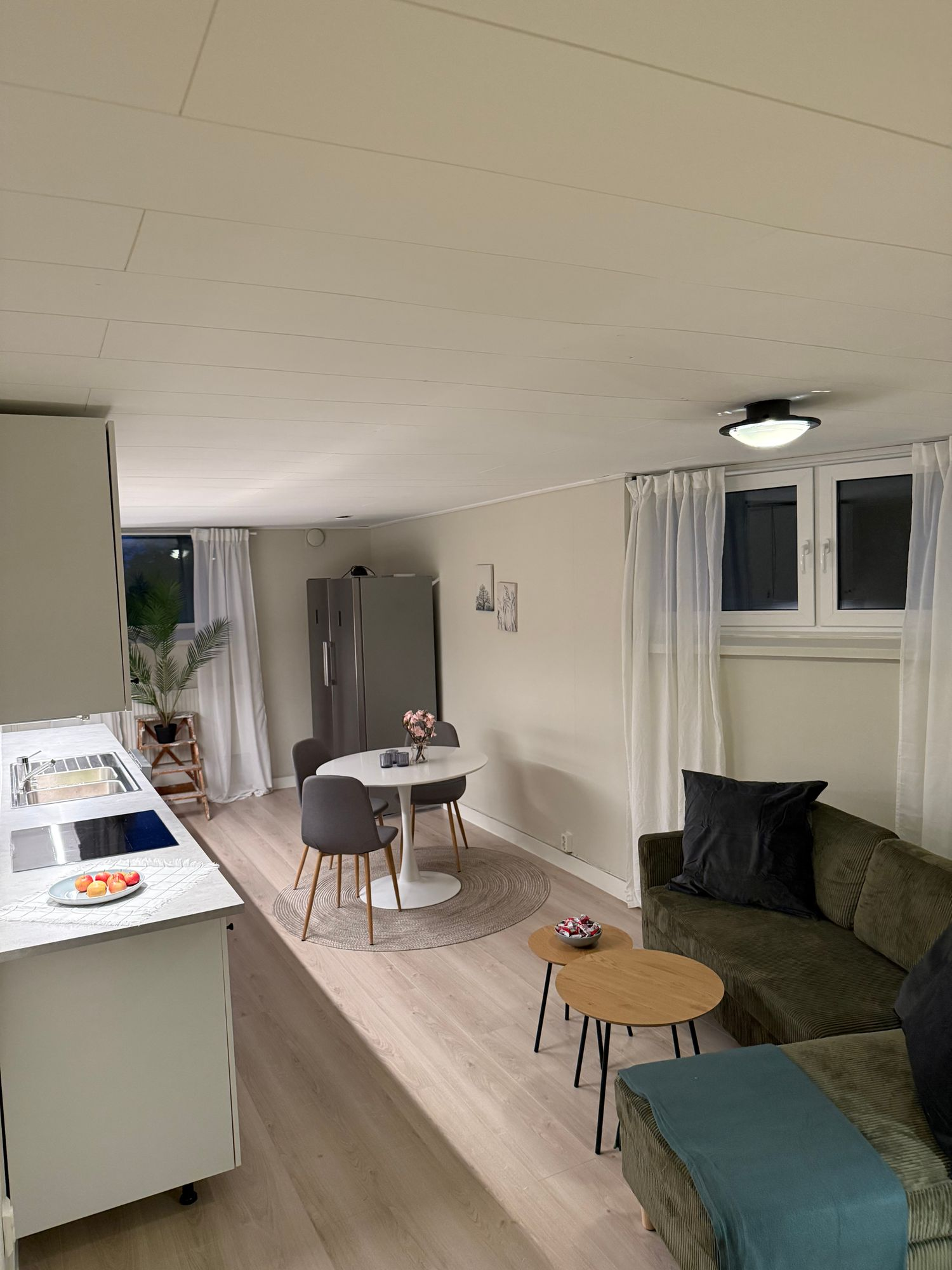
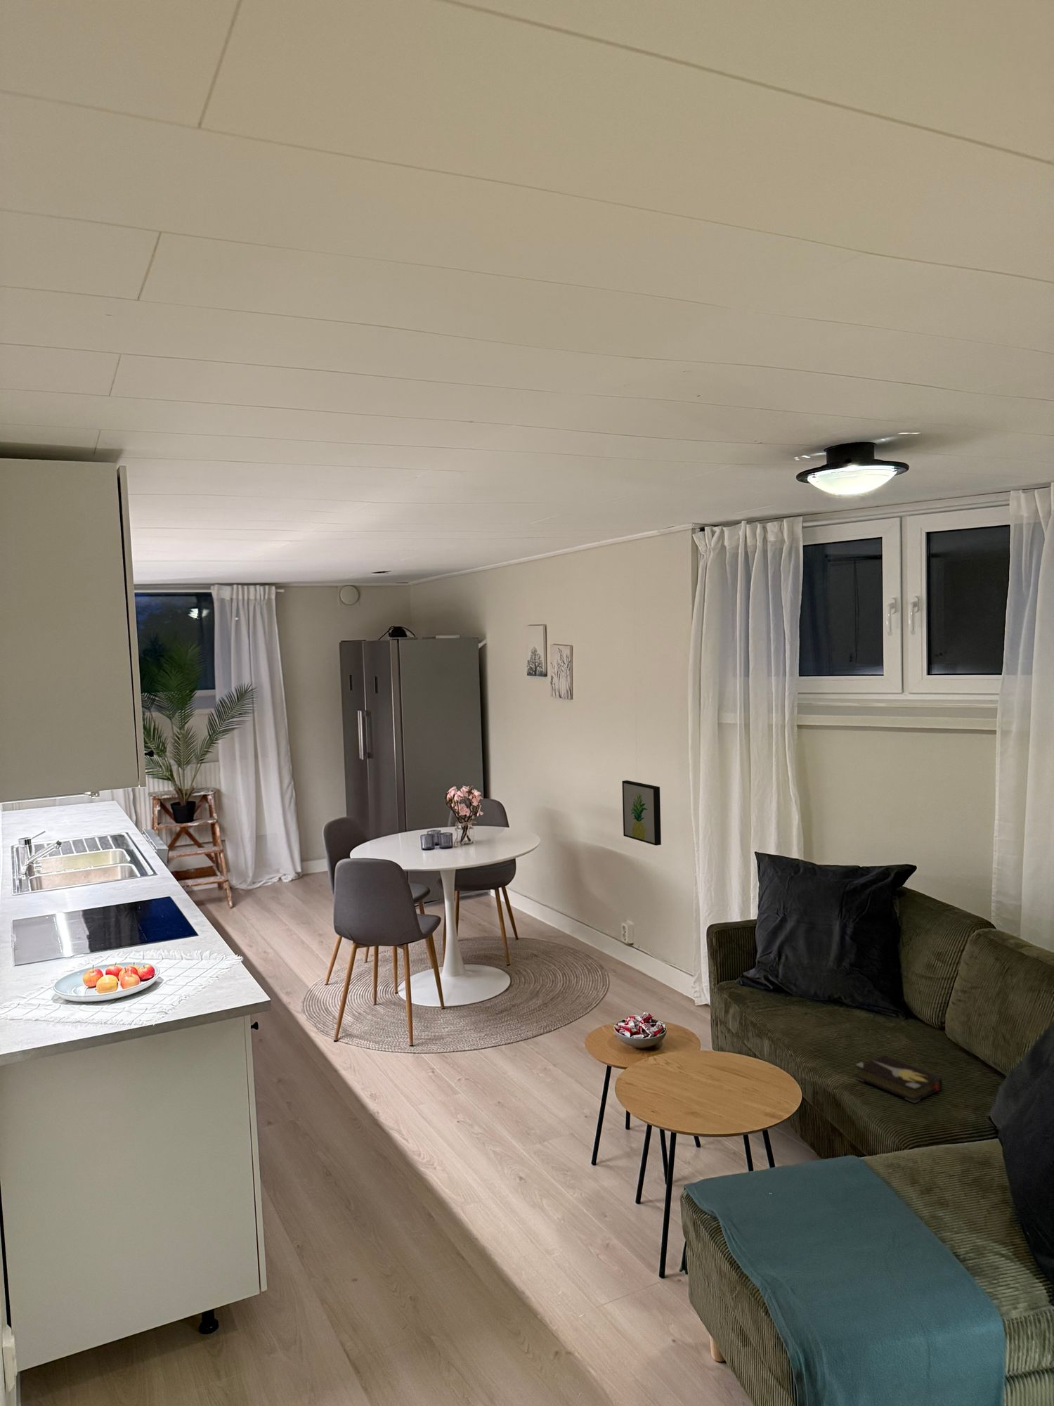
+ wall art [621,779,662,847]
+ hardback book [855,1054,943,1104]
